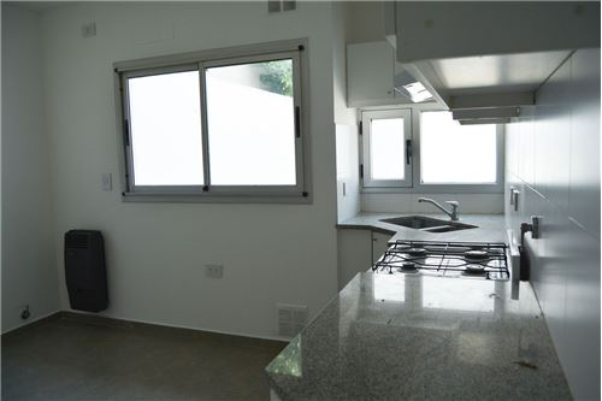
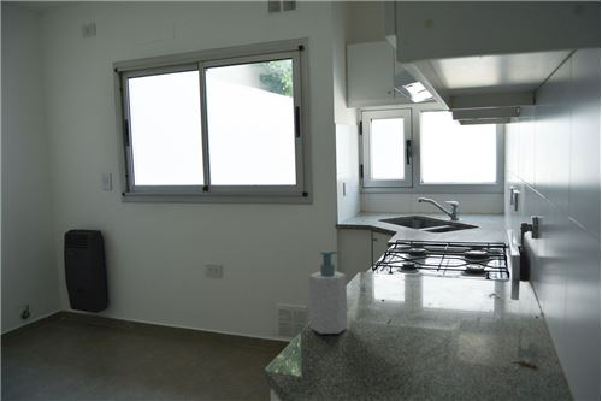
+ soap bottle [308,249,349,335]
